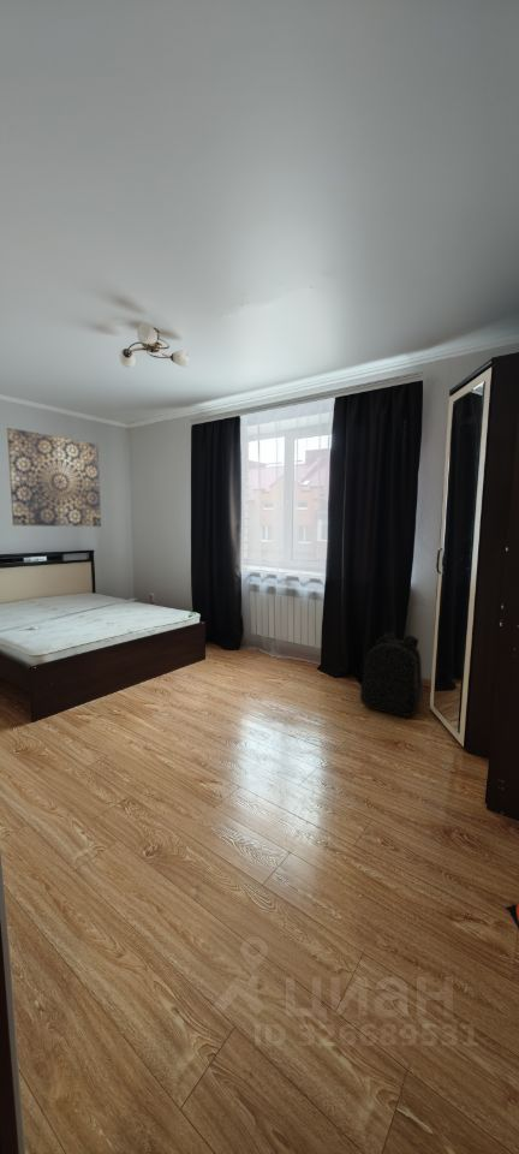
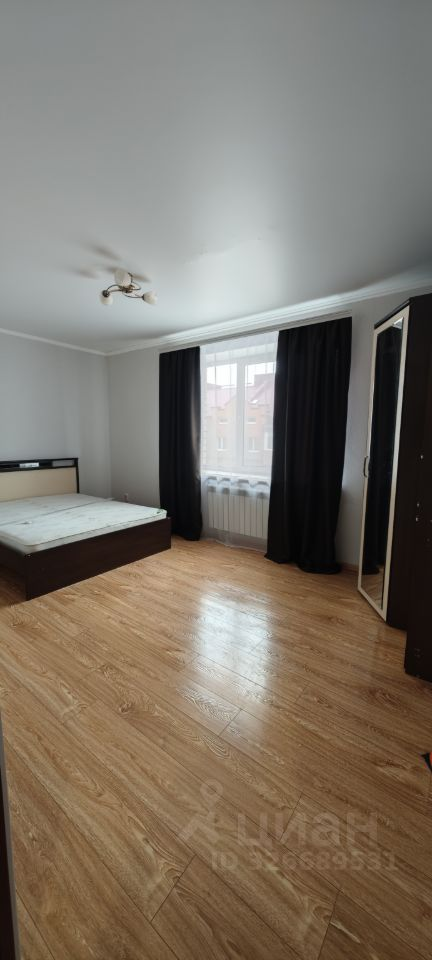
- backpack [359,631,424,718]
- wall art [6,427,102,528]
